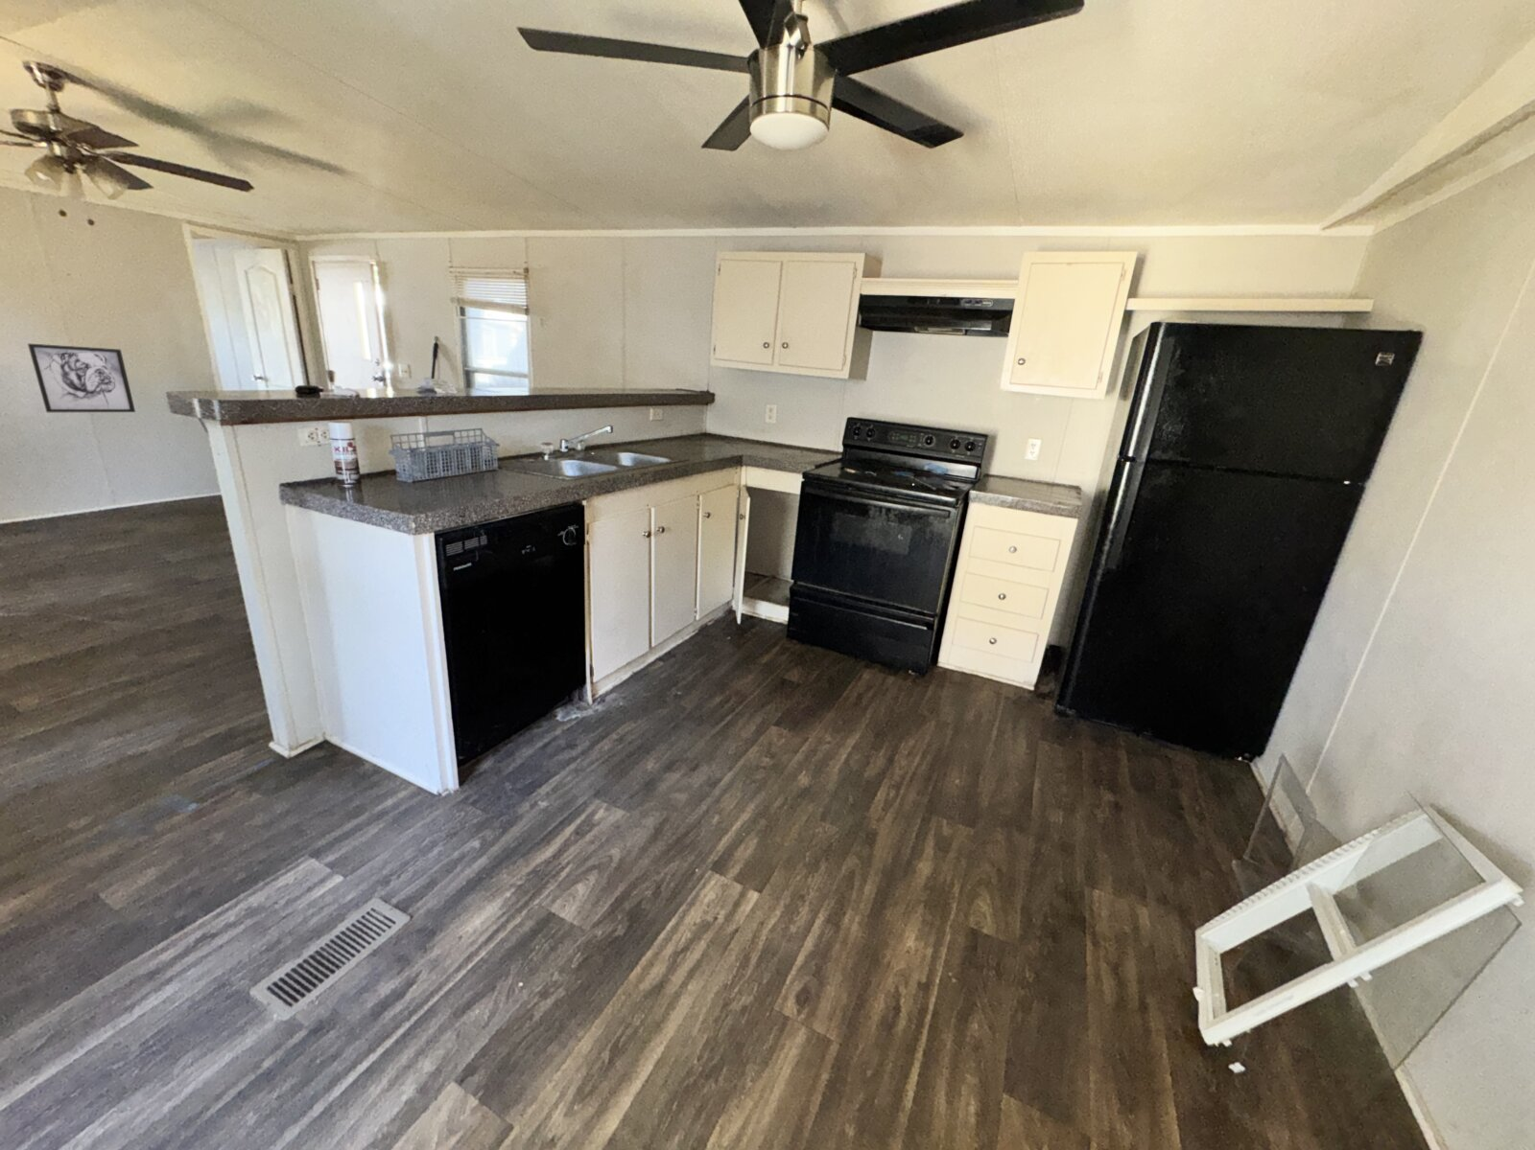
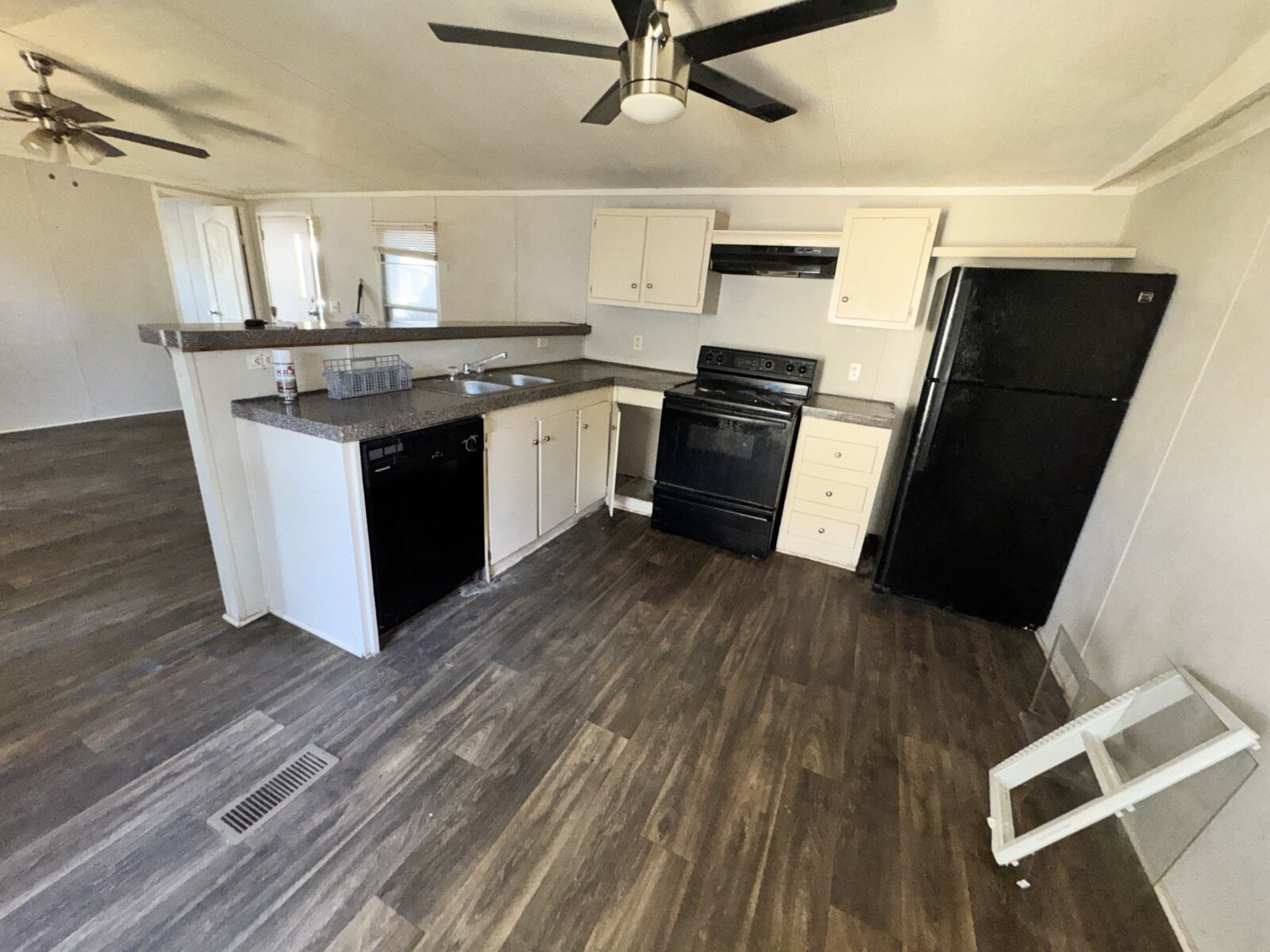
- wall art [27,342,137,413]
